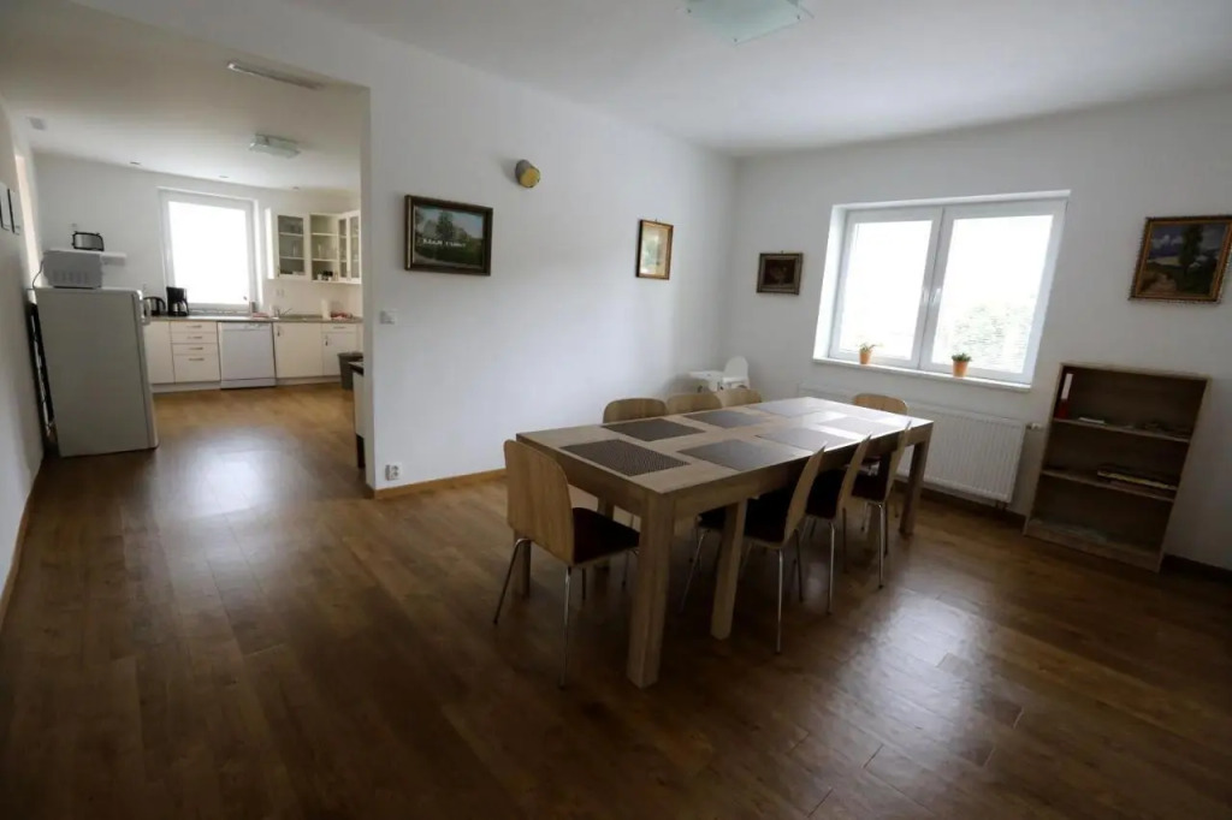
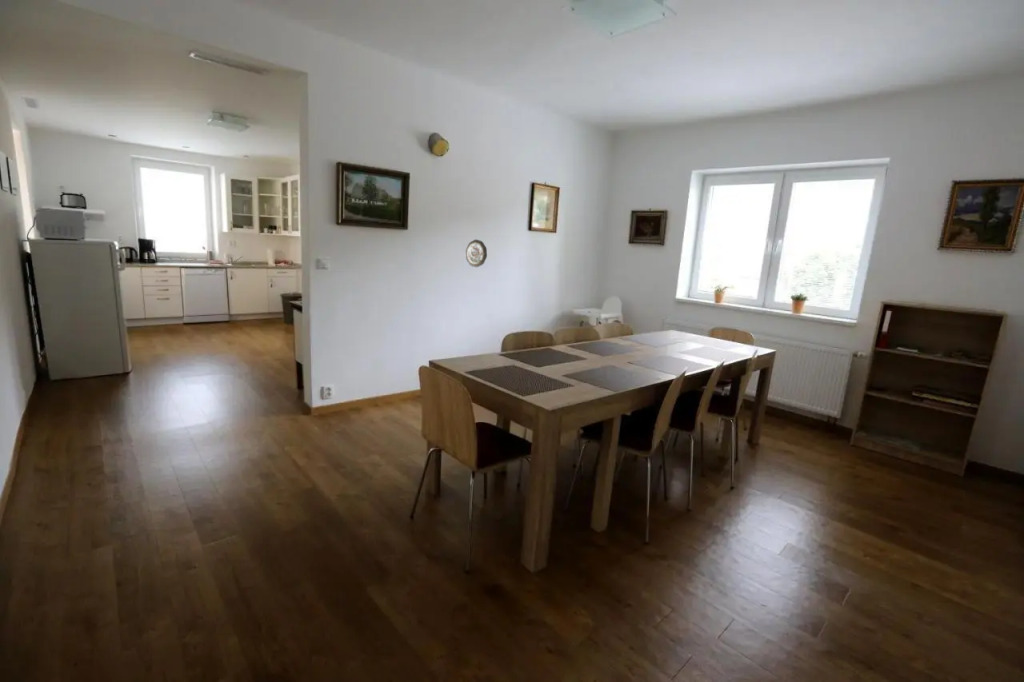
+ decorative plate [465,238,488,268]
